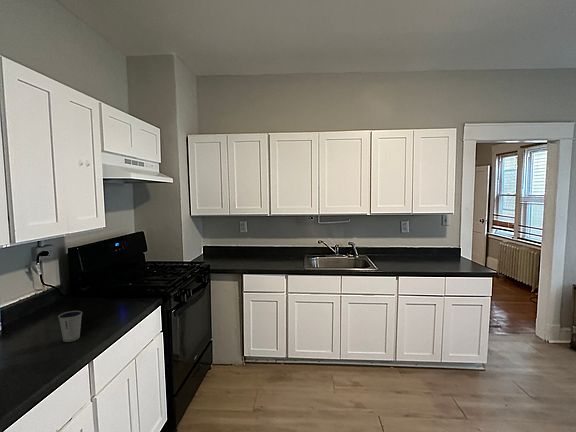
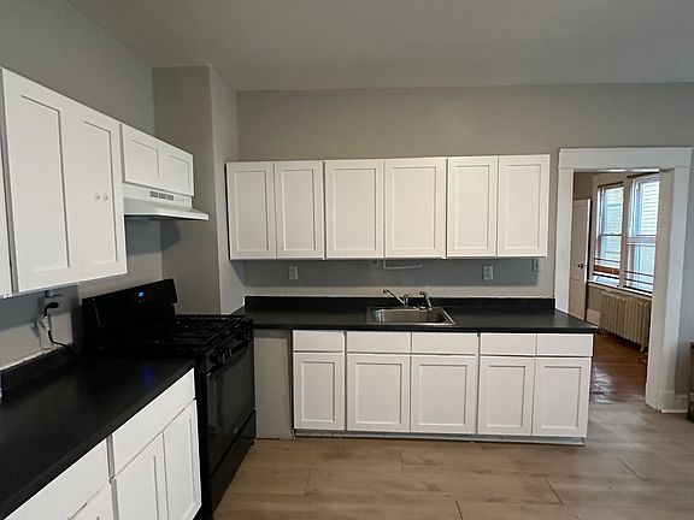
- dixie cup [57,310,83,343]
